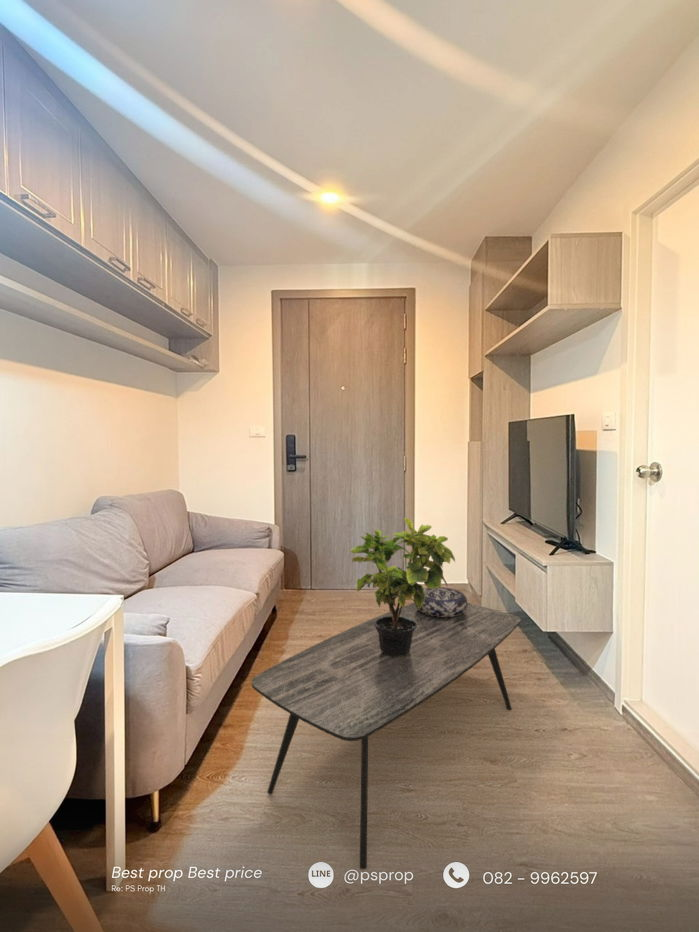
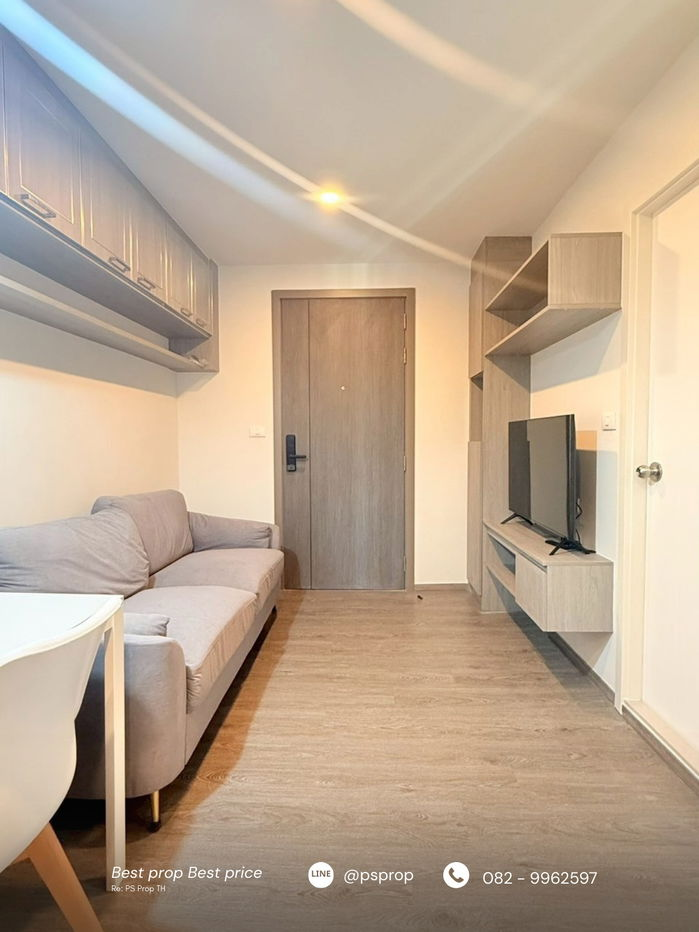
- coffee table [251,602,522,870]
- decorative bowl [418,586,469,617]
- potted plant [349,517,456,657]
